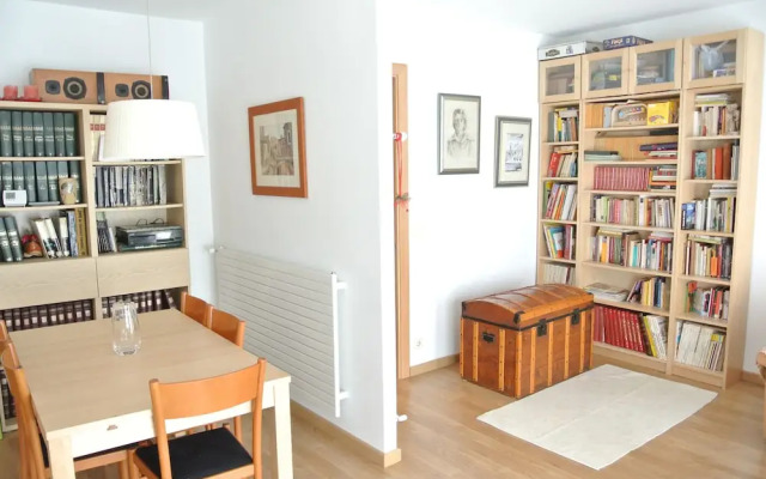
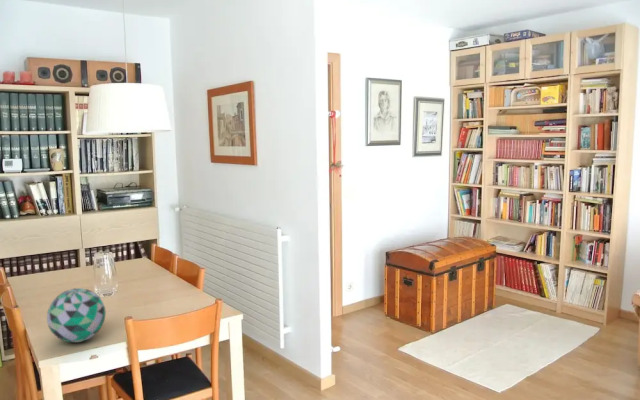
+ decorative ball [46,287,107,344]
